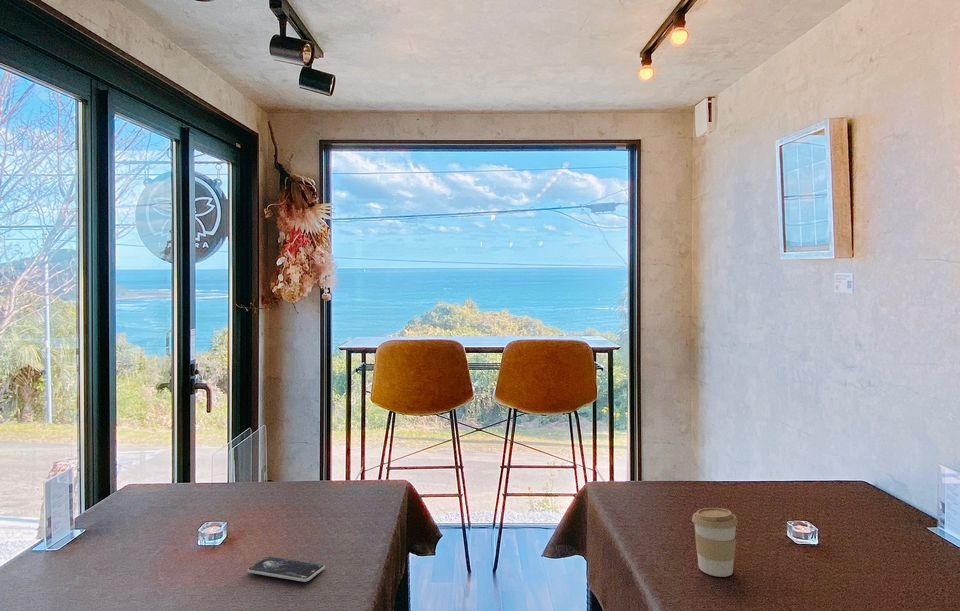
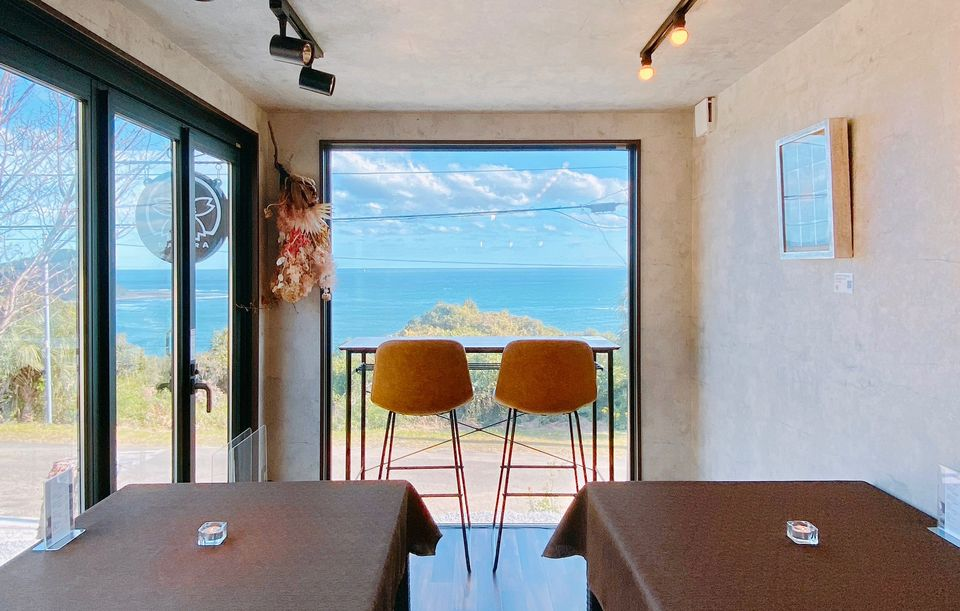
- smartphone [246,556,326,583]
- coffee cup [691,507,739,578]
